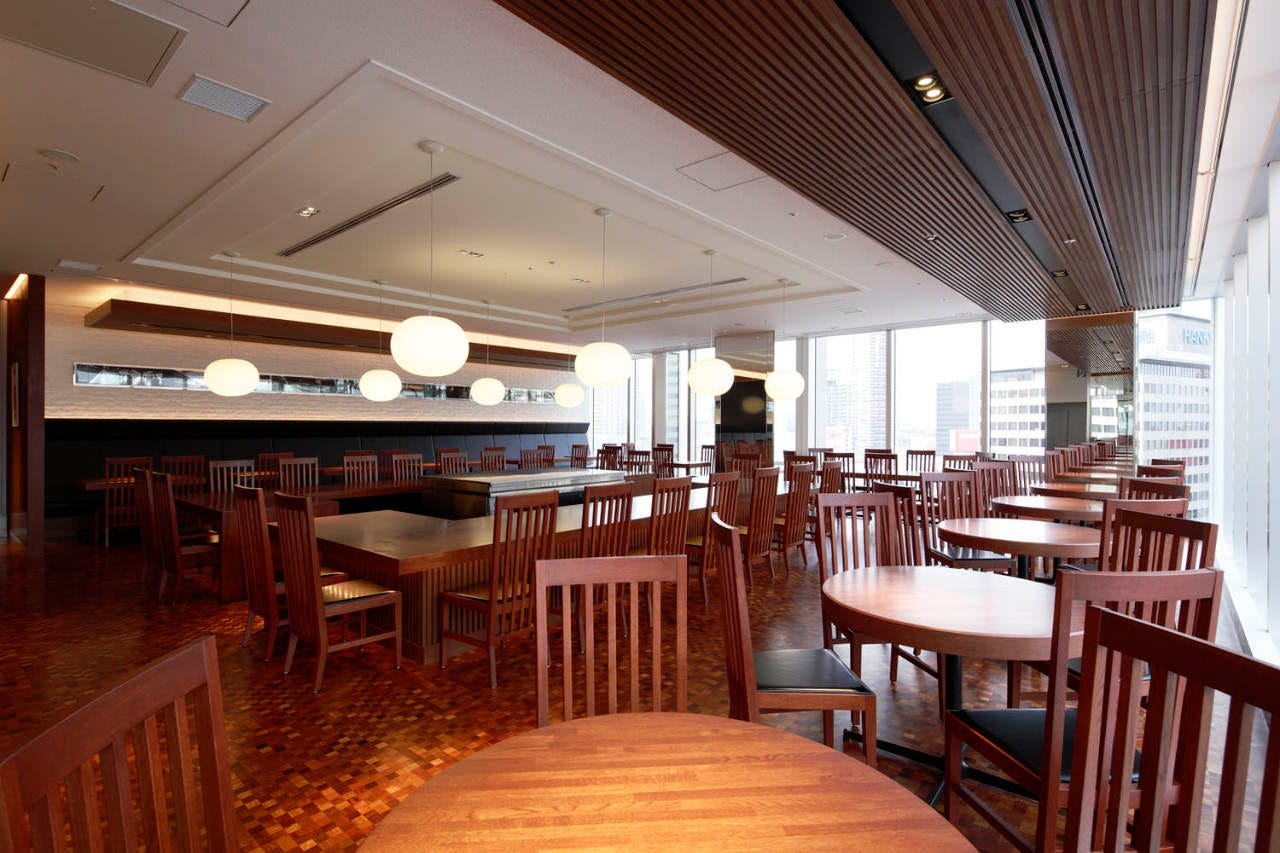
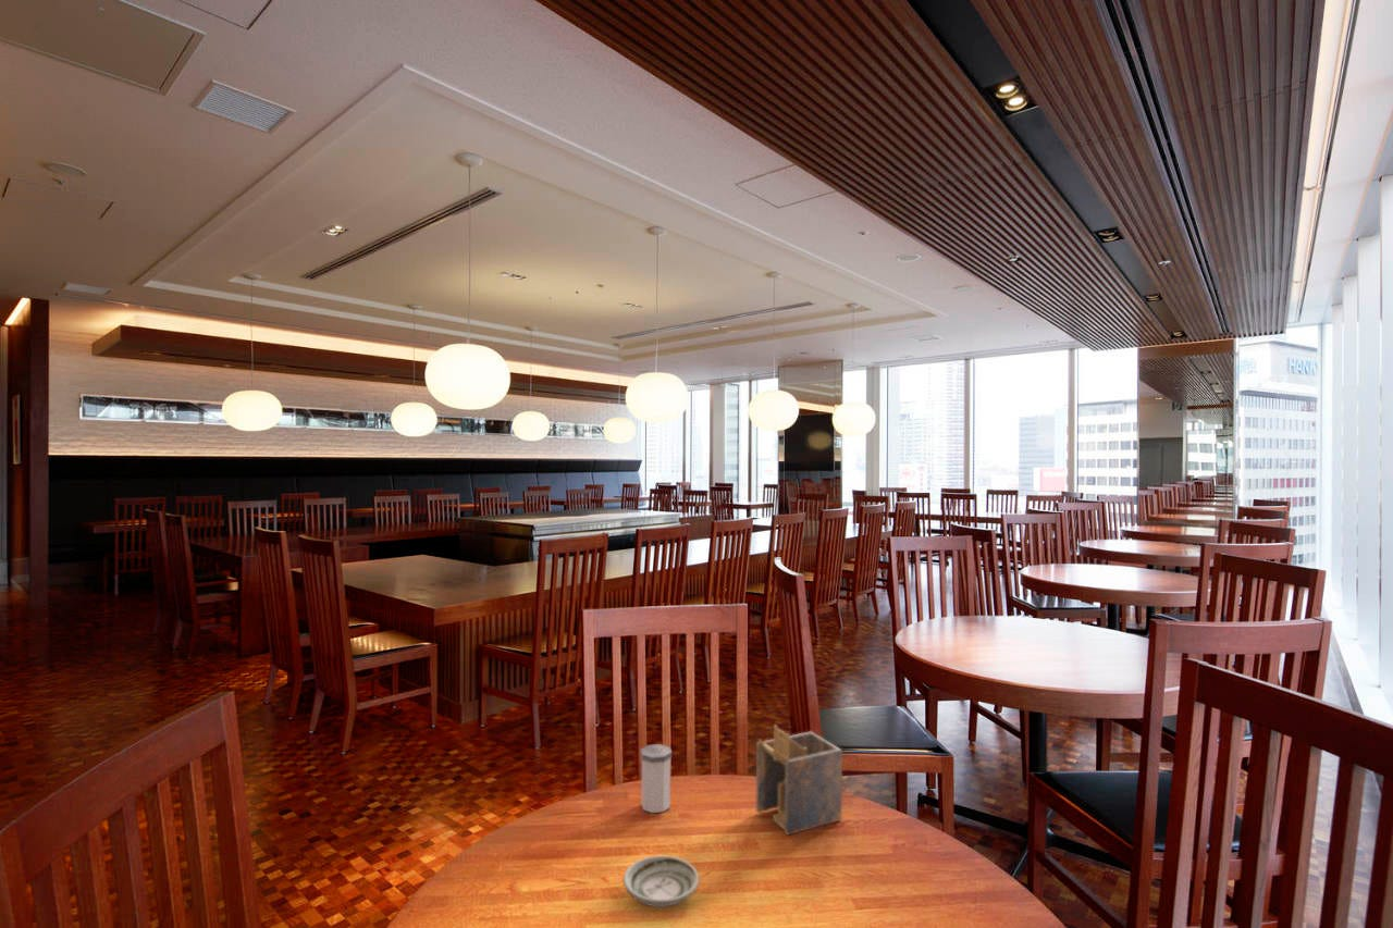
+ saucer [622,855,700,908]
+ salt shaker [640,743,673,814]
+ napkin holder [755,725,843,837]
